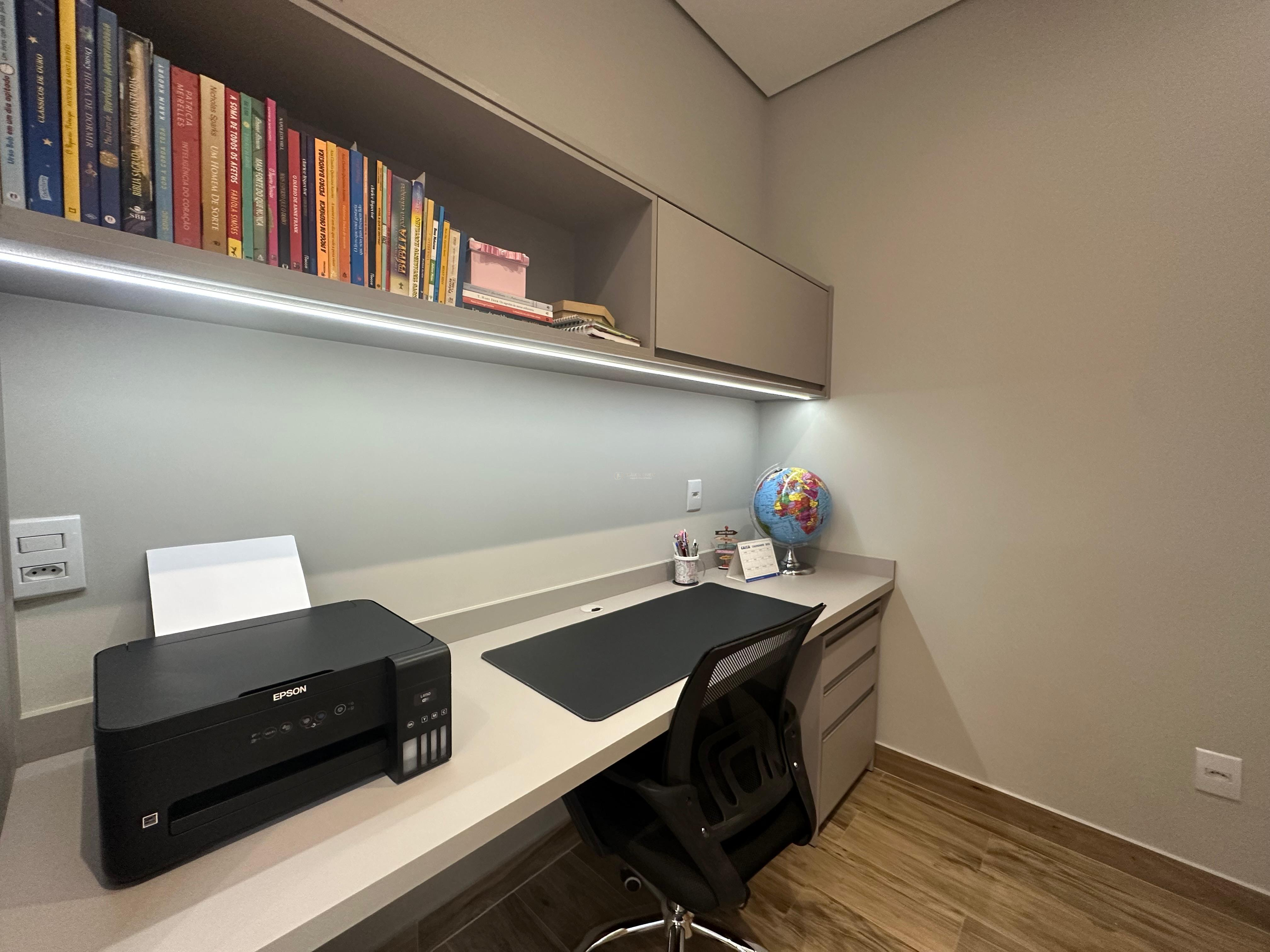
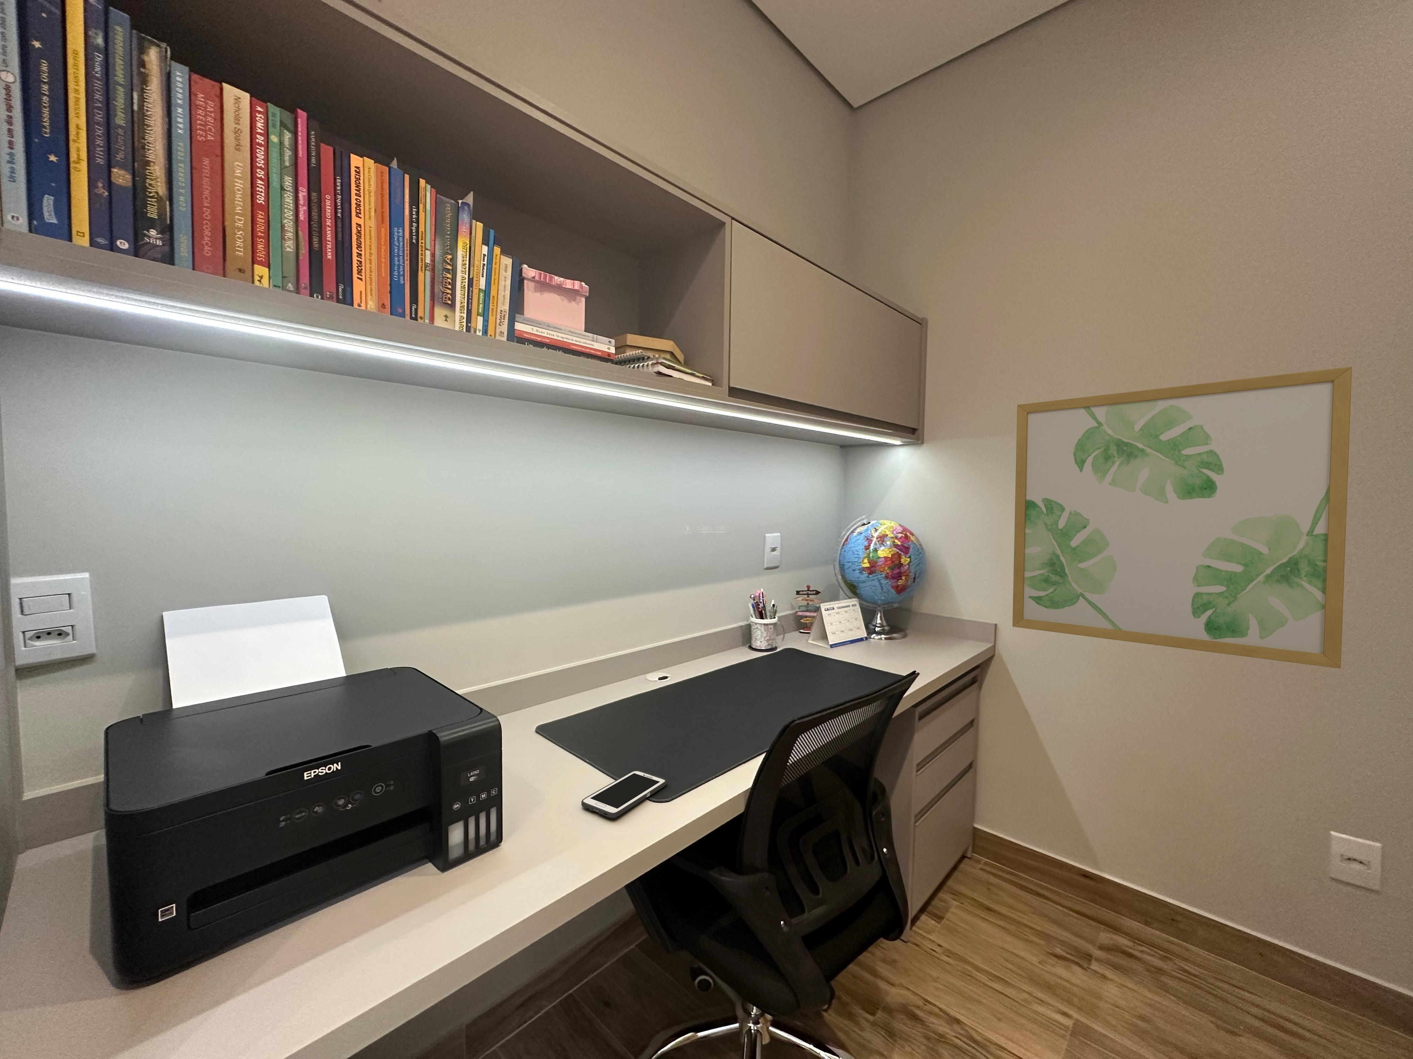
+ wall art [1012,366,1353,669]
+ cell phone [581,770,666,819]
